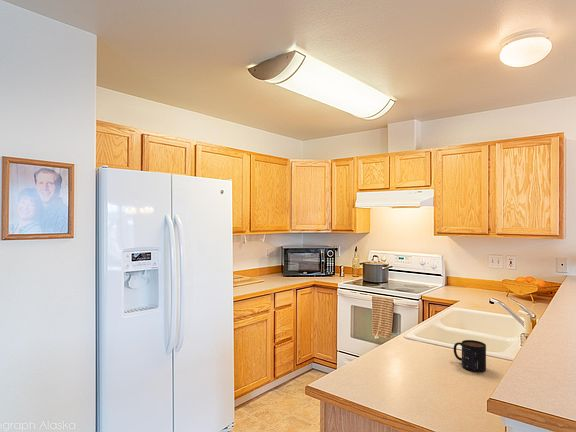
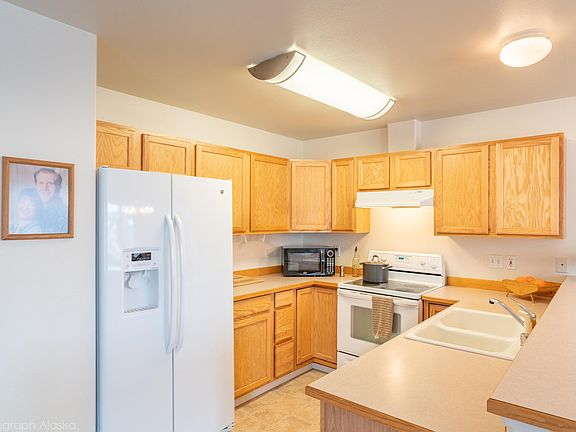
- mug [453,339,487,373]
